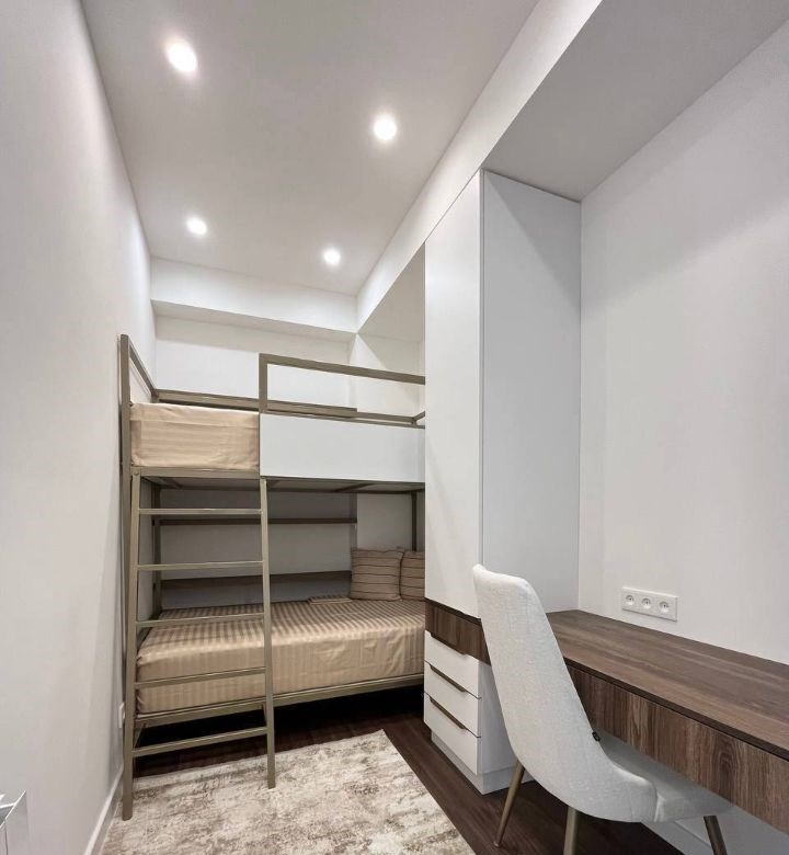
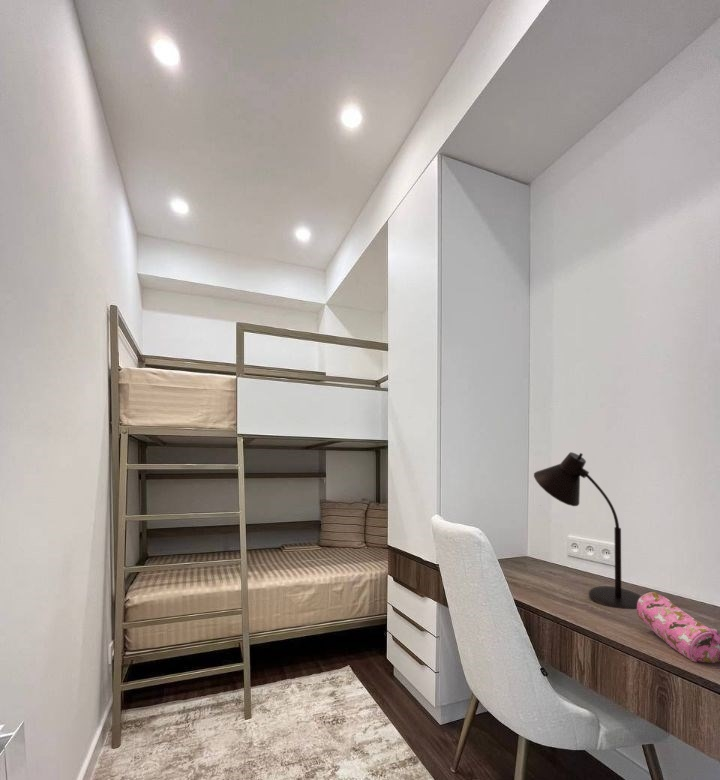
+ desk lamp [533,451,642,610]
+ pencil case [636,591,720,664]
